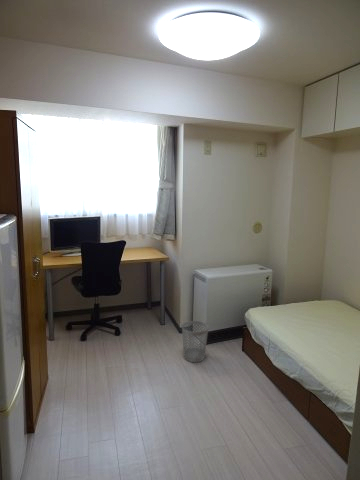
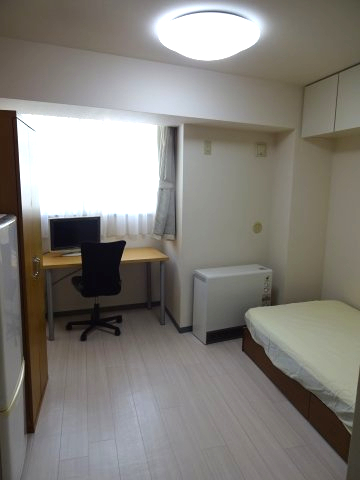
- wastebasket [181,320,209,363]
